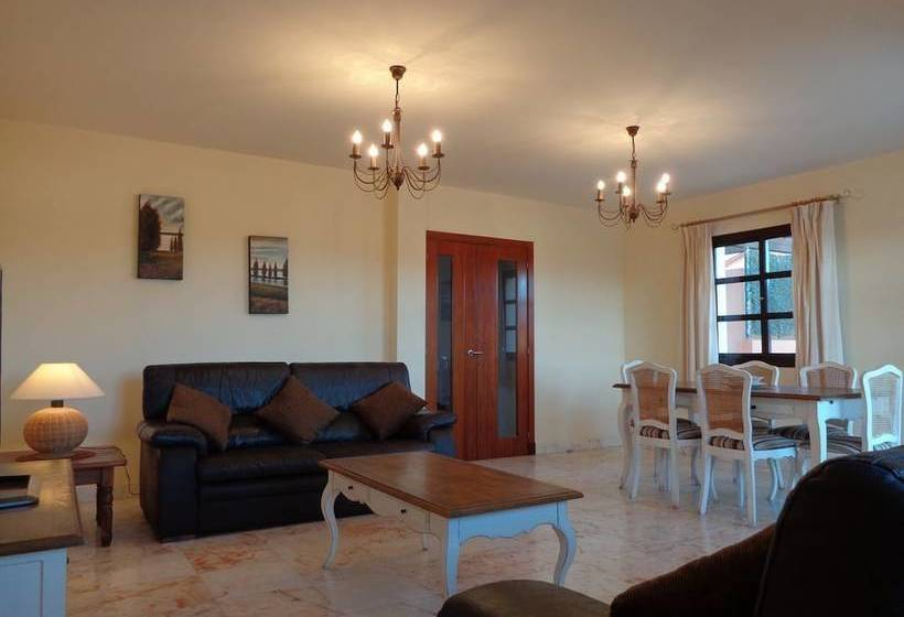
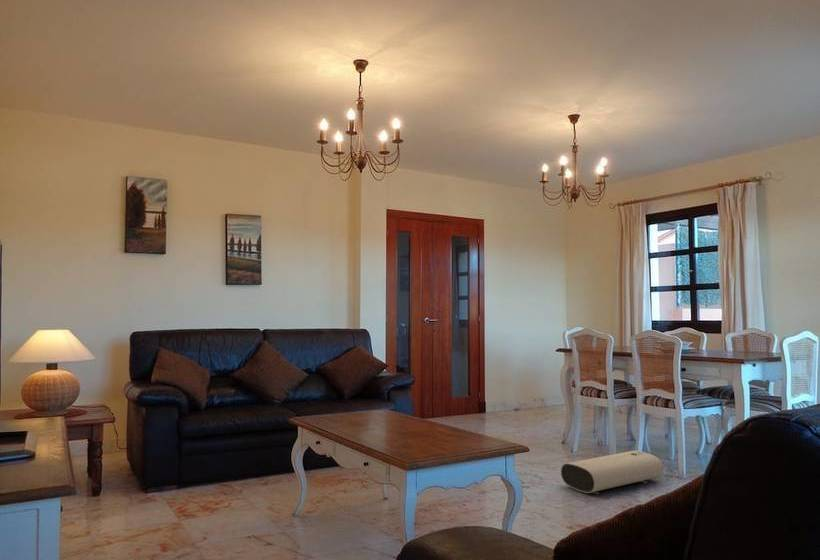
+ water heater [560,450,664,495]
